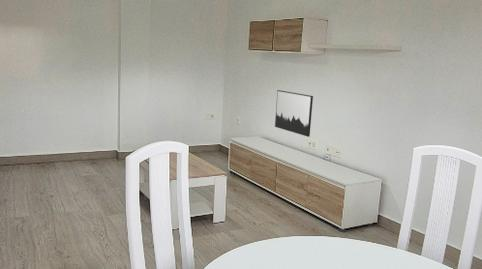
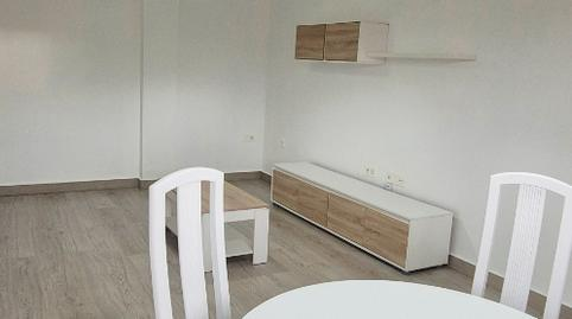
- wall art [274,89,314,138]
